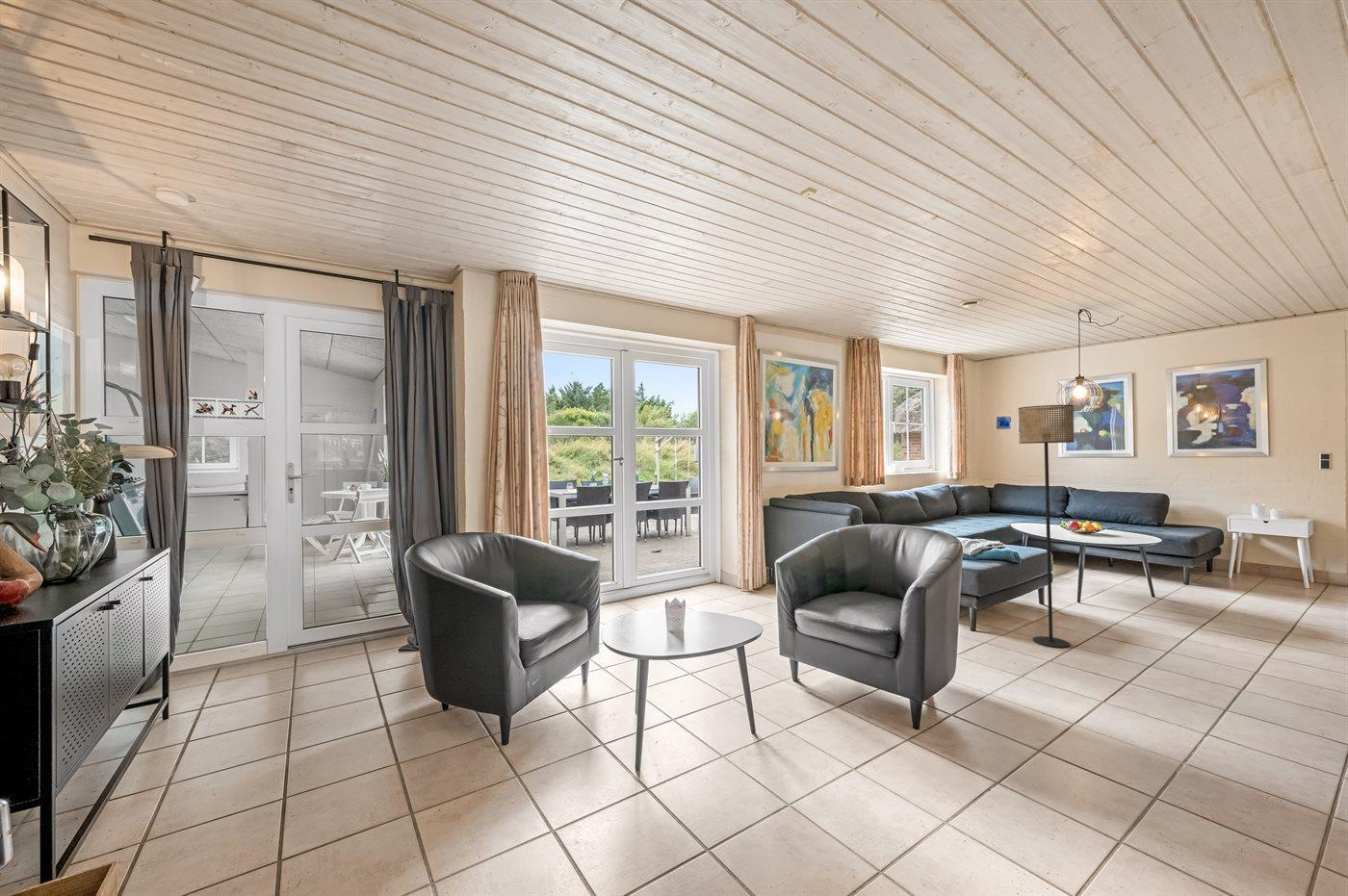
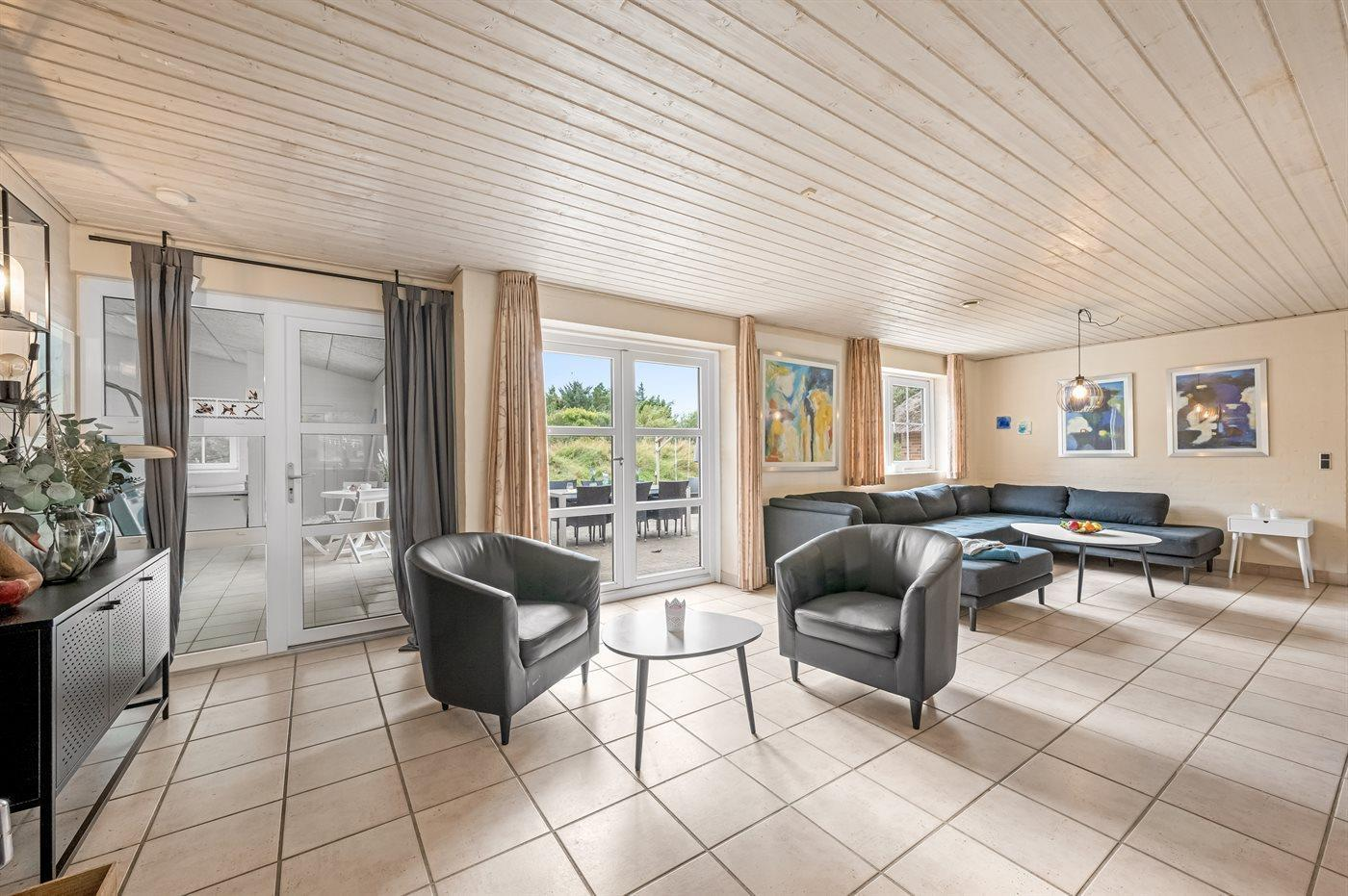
- floor lamp [1018,404,1076,649]
